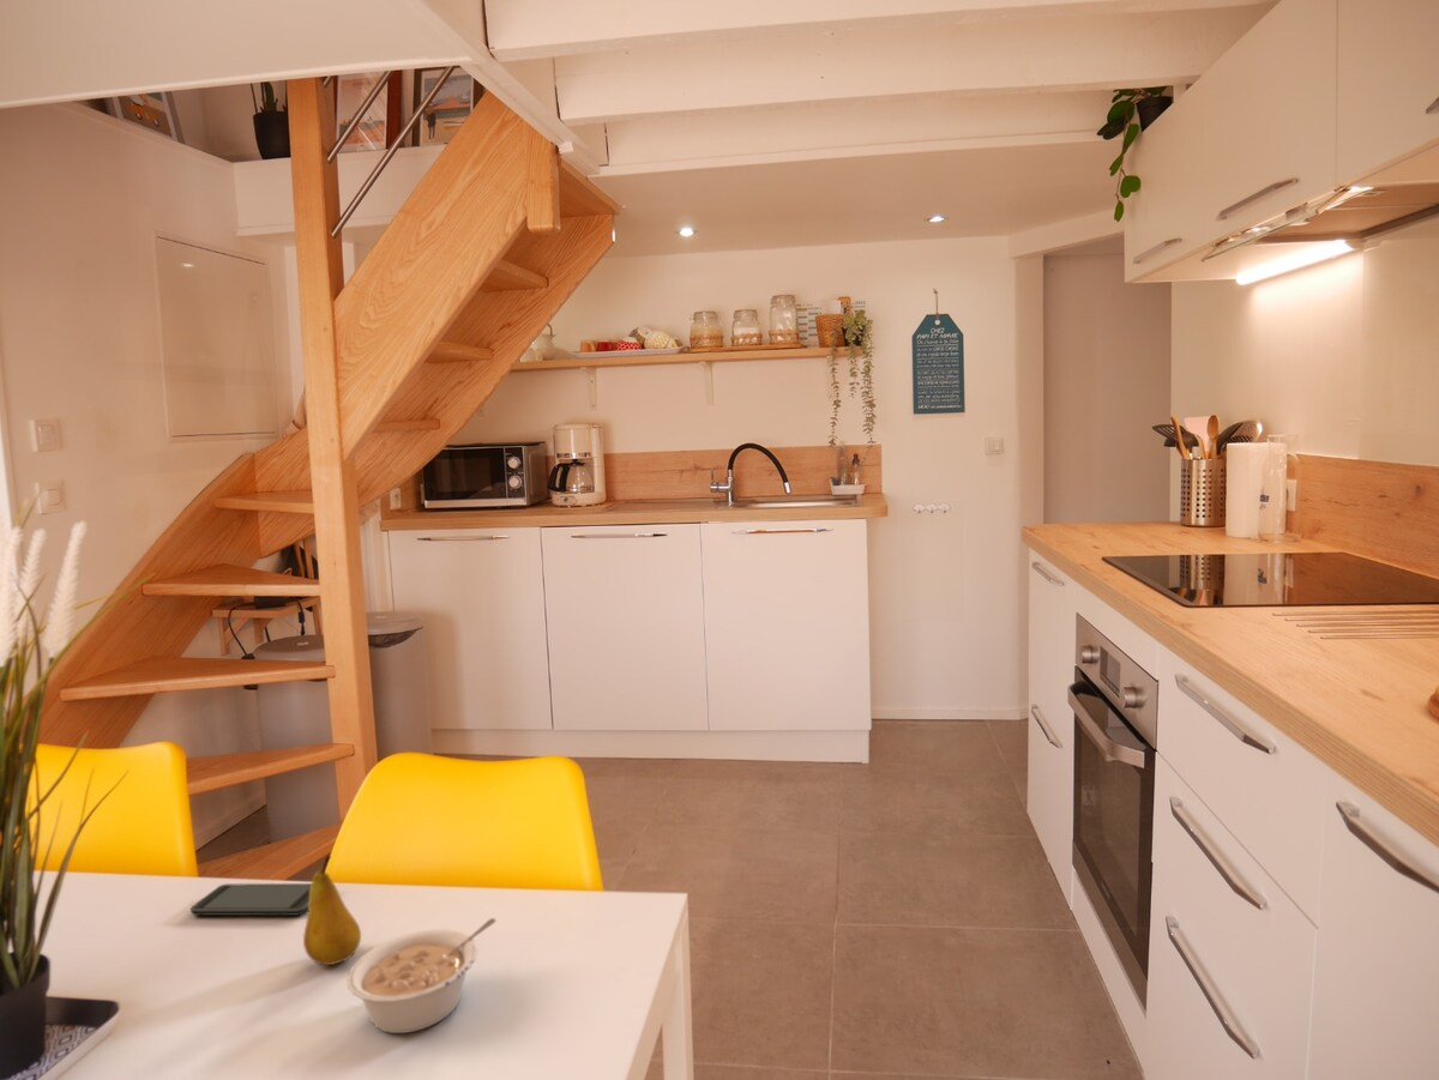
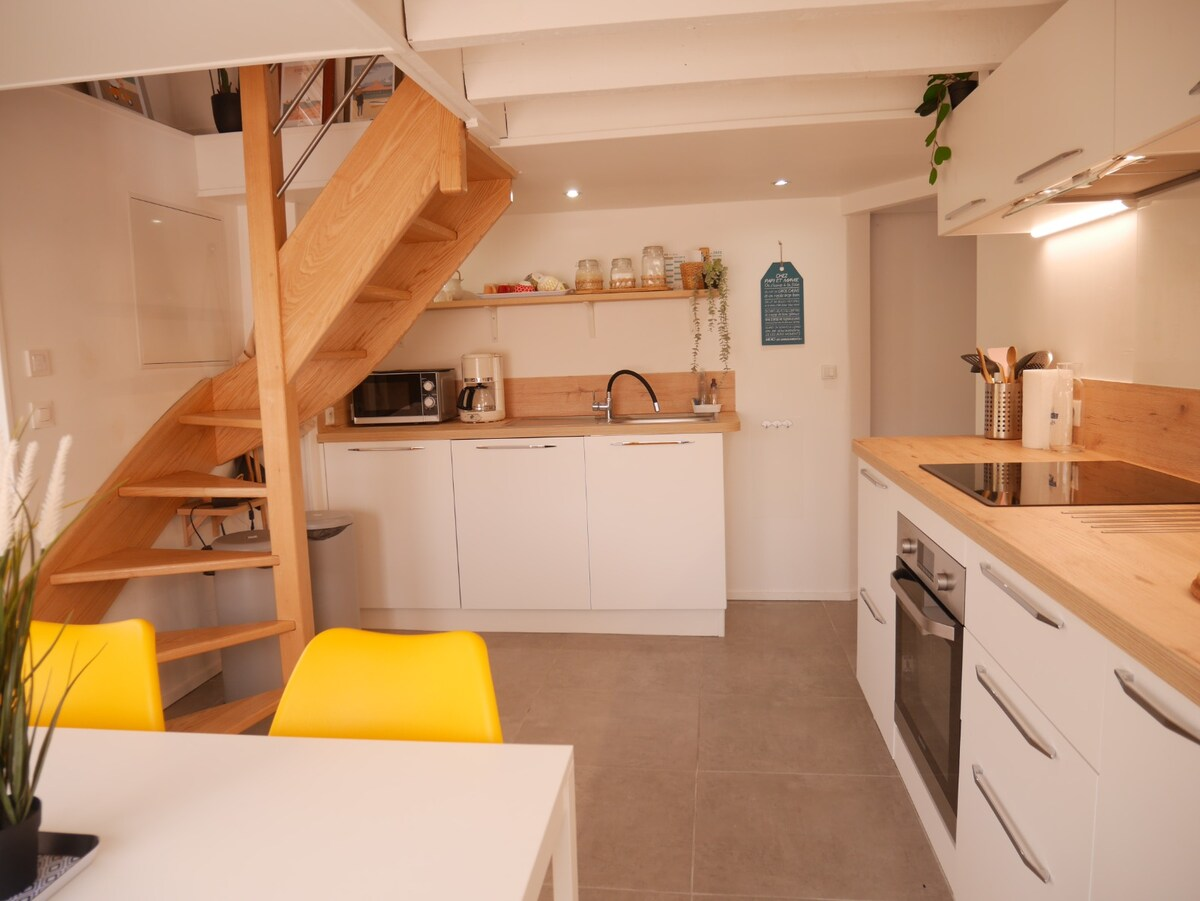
- smartphone [189,882,312,917]
- legume [347,917,496,1034]
- fruit [302,855,362,966]
